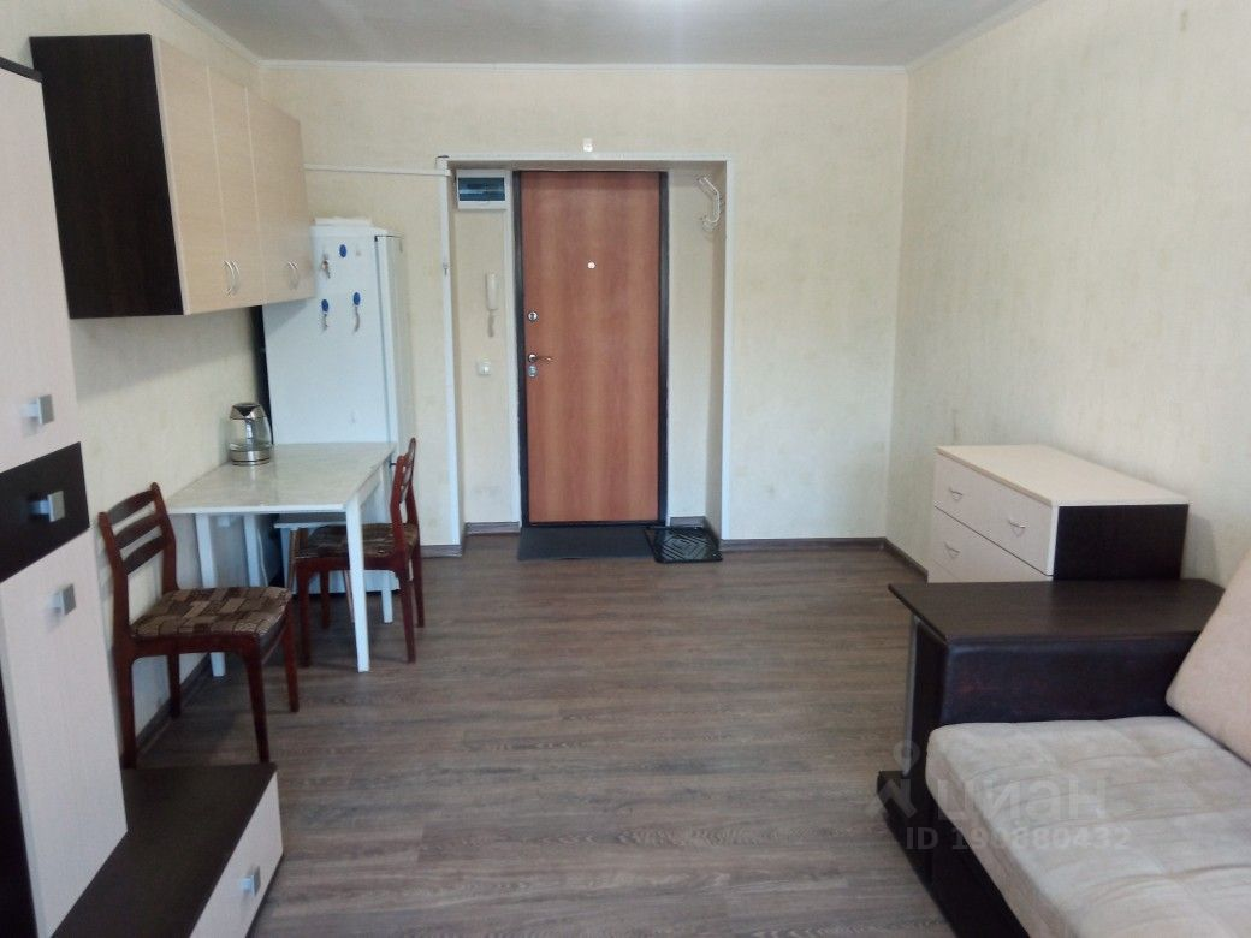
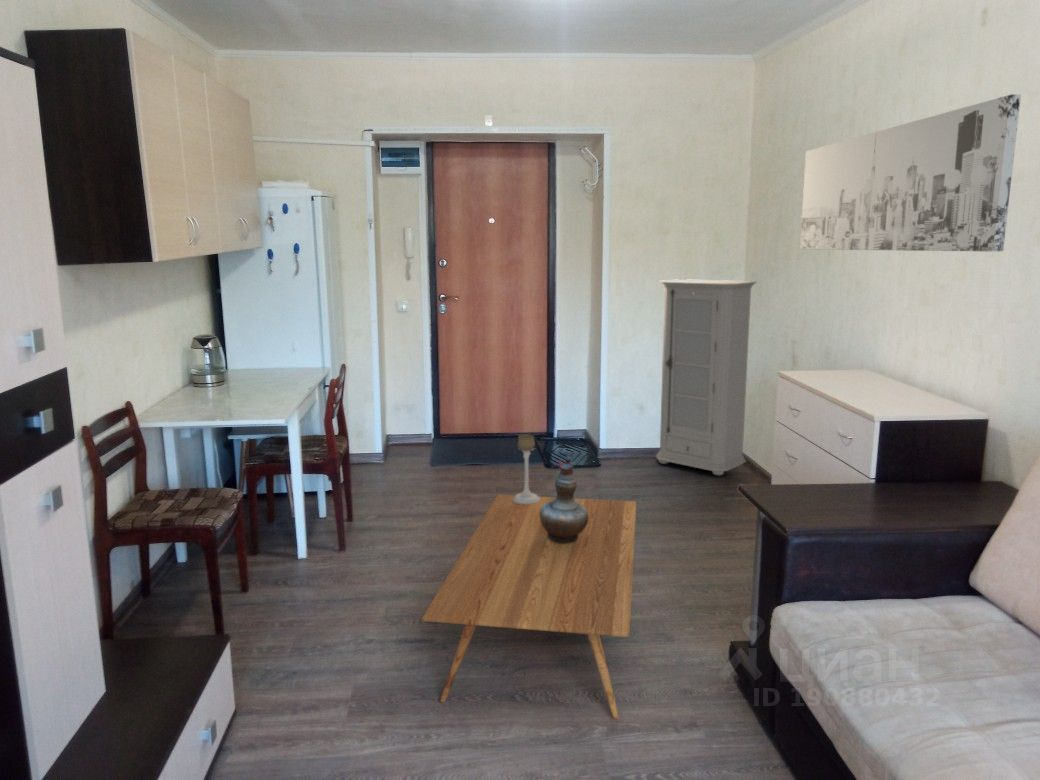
+ candle holder [513,433,540,504]
+ cabinet [654,279,758,476]
+ coffee table [421,494,637,720]
+ decorative vase [540,455,588,544]
+ wall art [799,93,1022,253]
